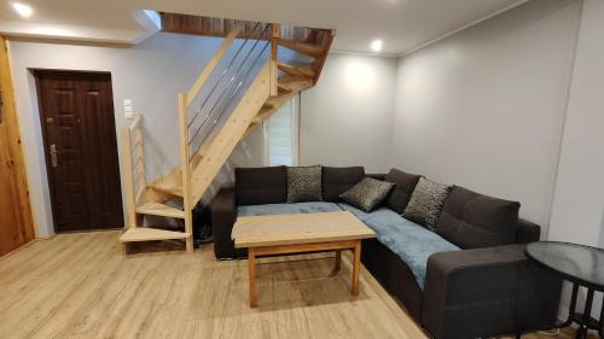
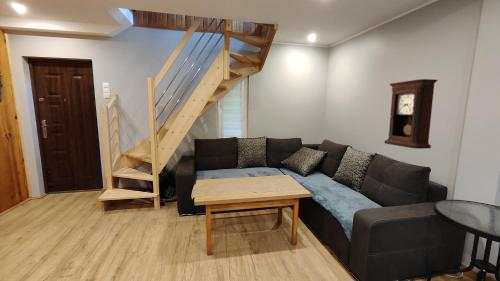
+ pendulum clock [383,78,439,150]
